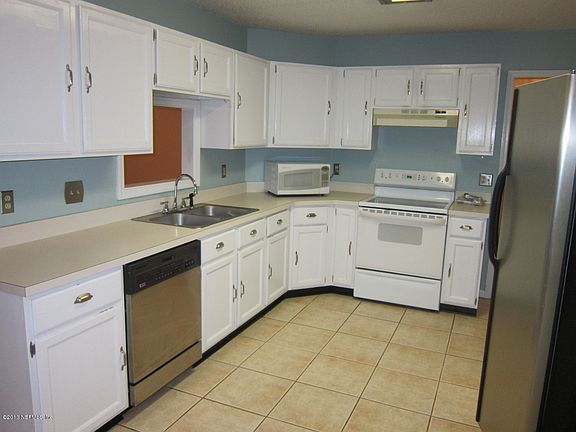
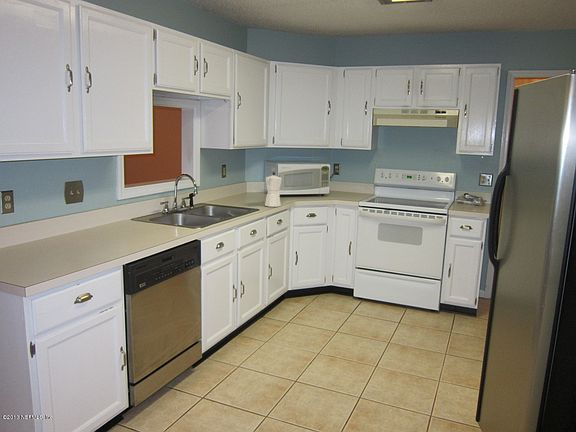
+ moka pot [264,171,283,208]
